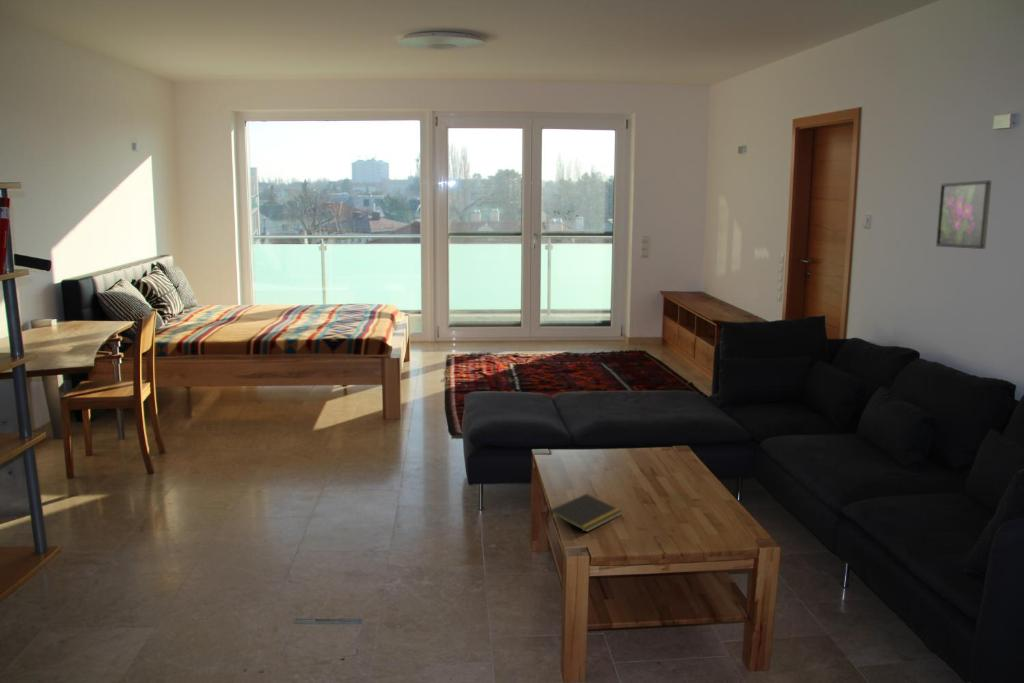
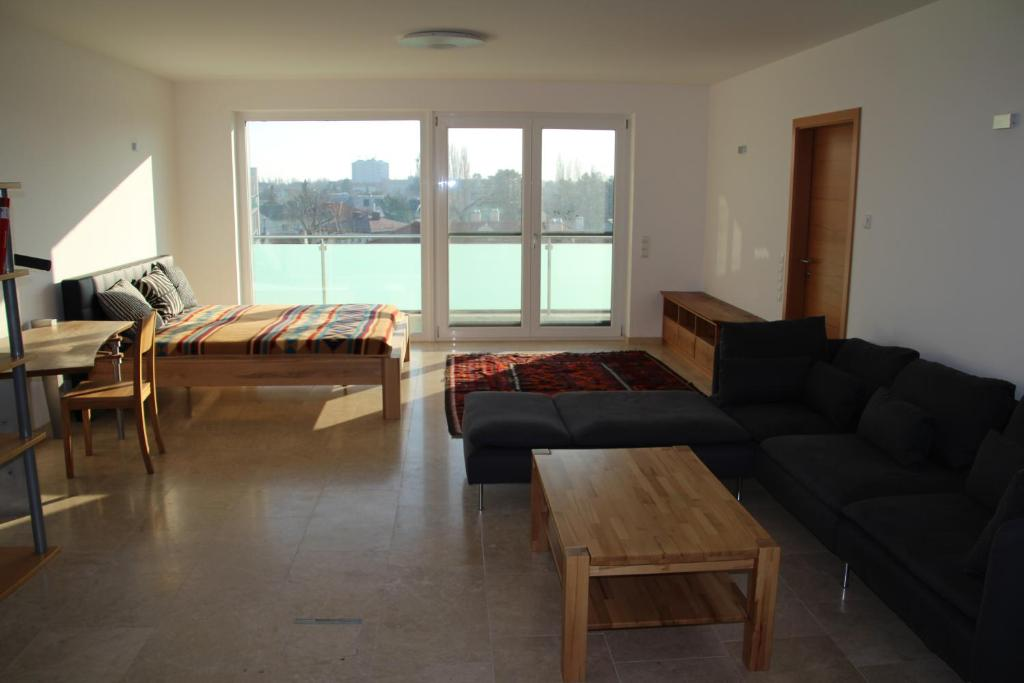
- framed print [935,180,992,250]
- notepad [548,493,623,533]
